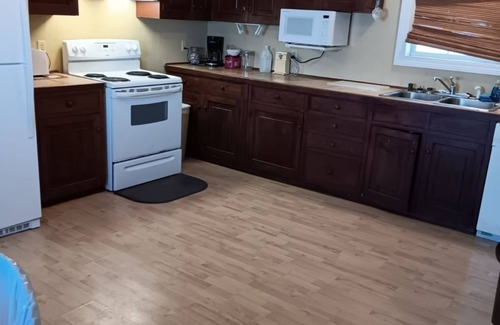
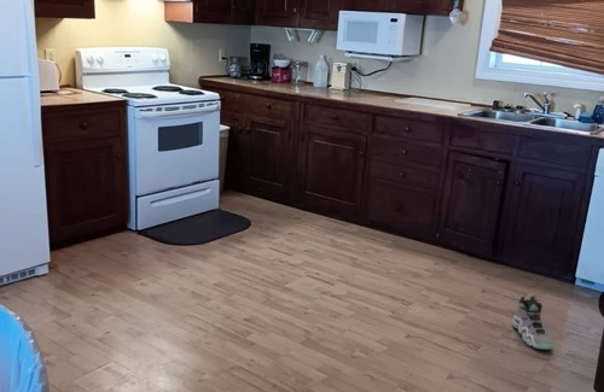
+ sneaker [511,294,554,351]
